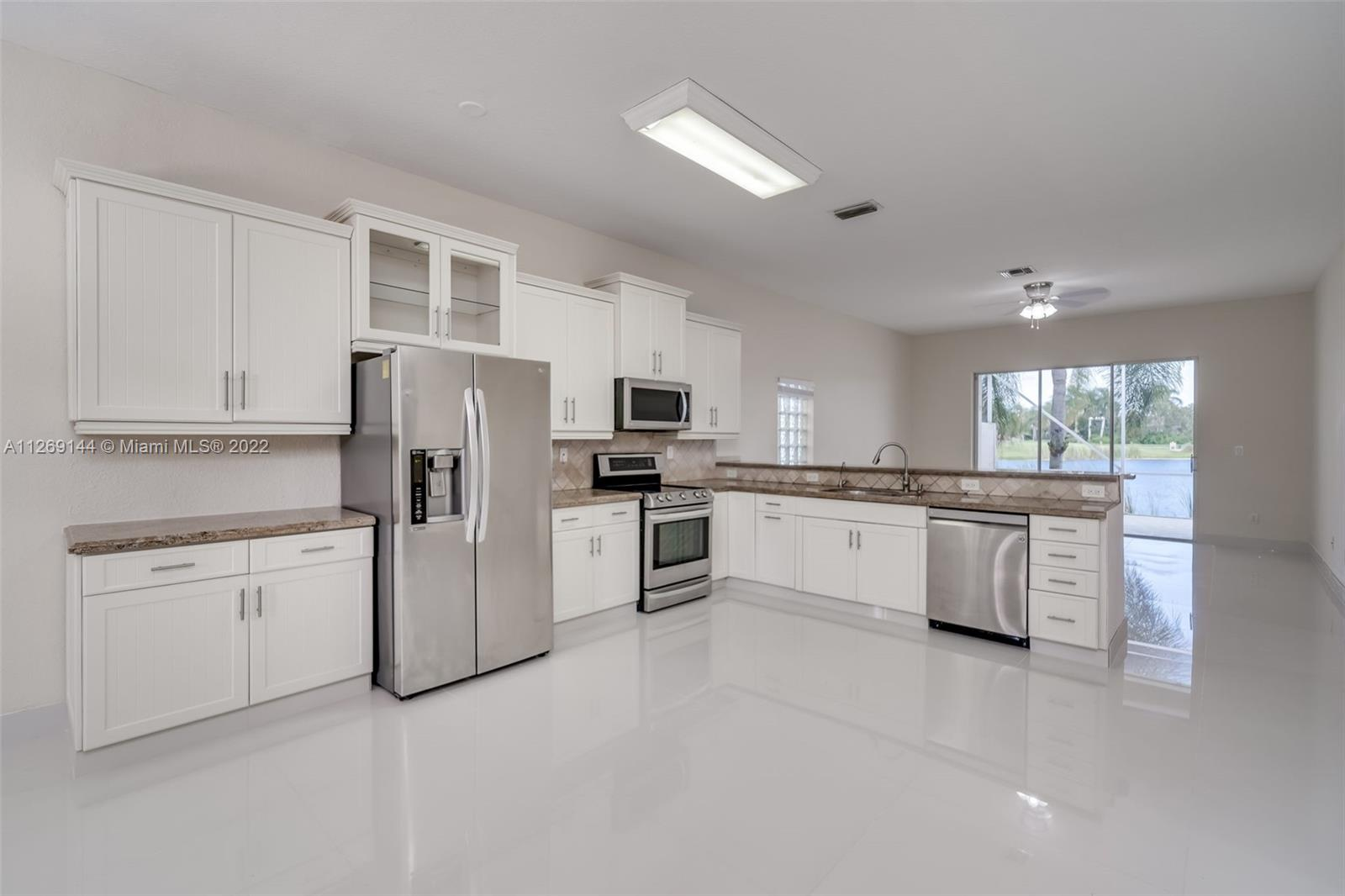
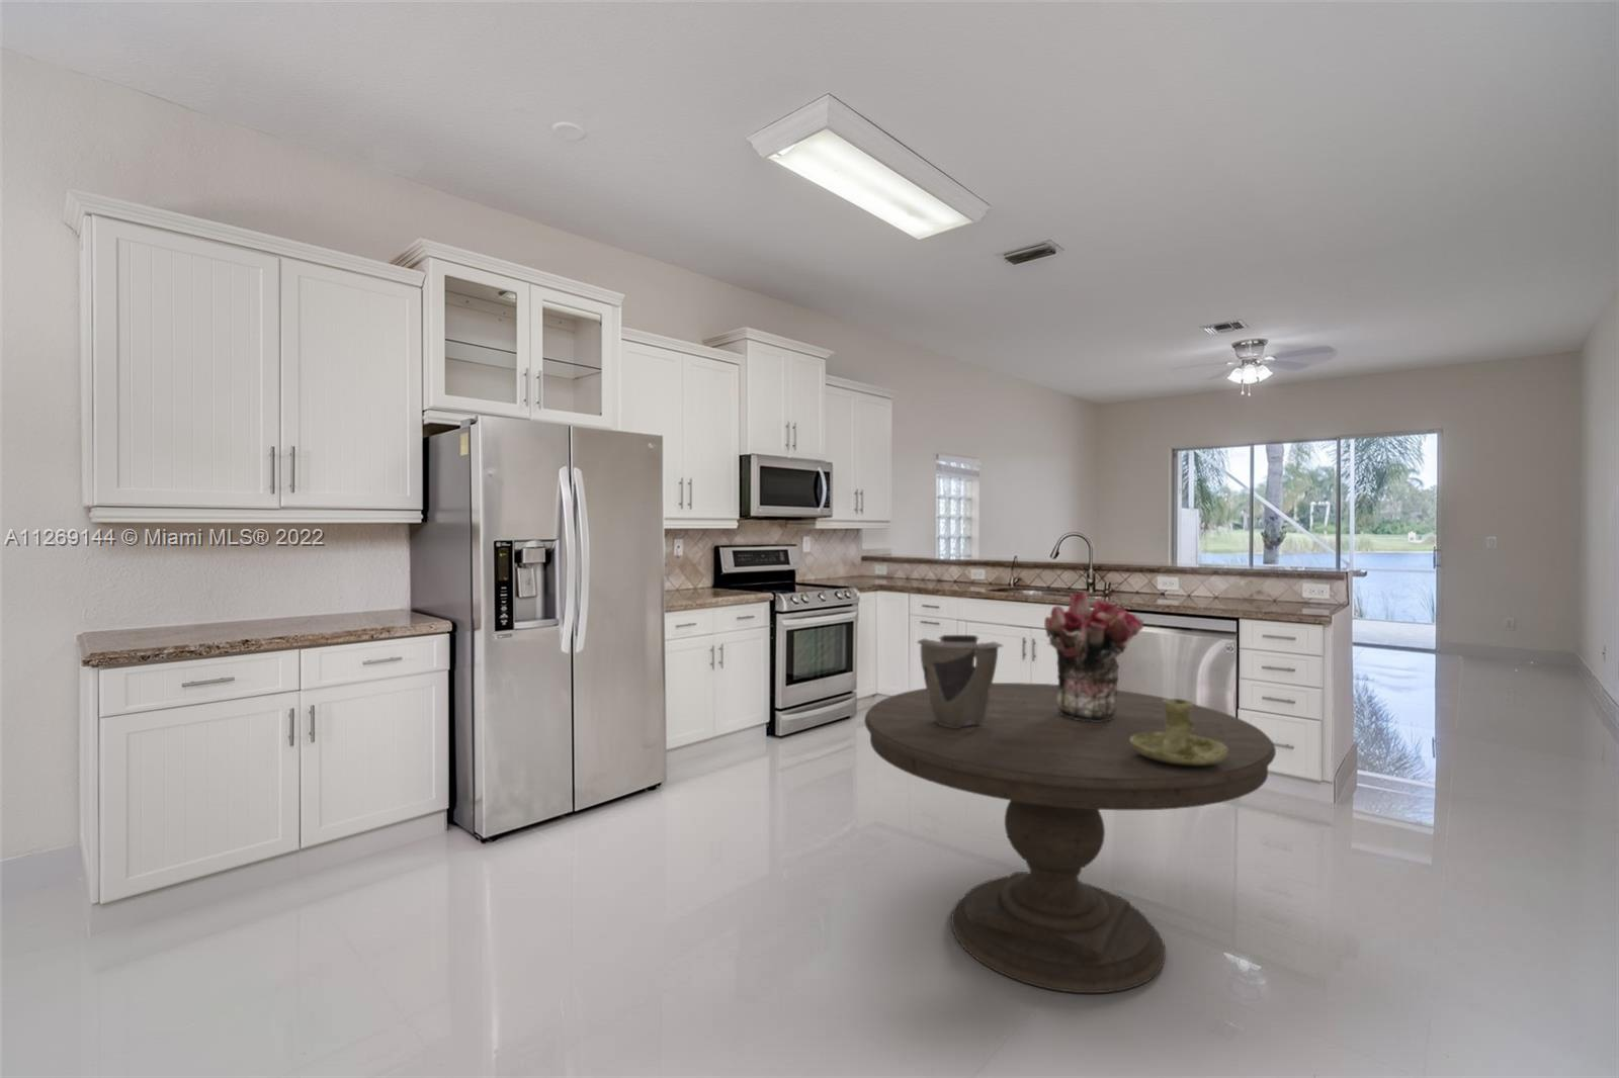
+ decorative bowl [916,634,1005,728]
+ dining table [863,682,1277,994]
+ bouquet [1044,590,1146,722]
+ candle holder [1130,698,1229,765]
